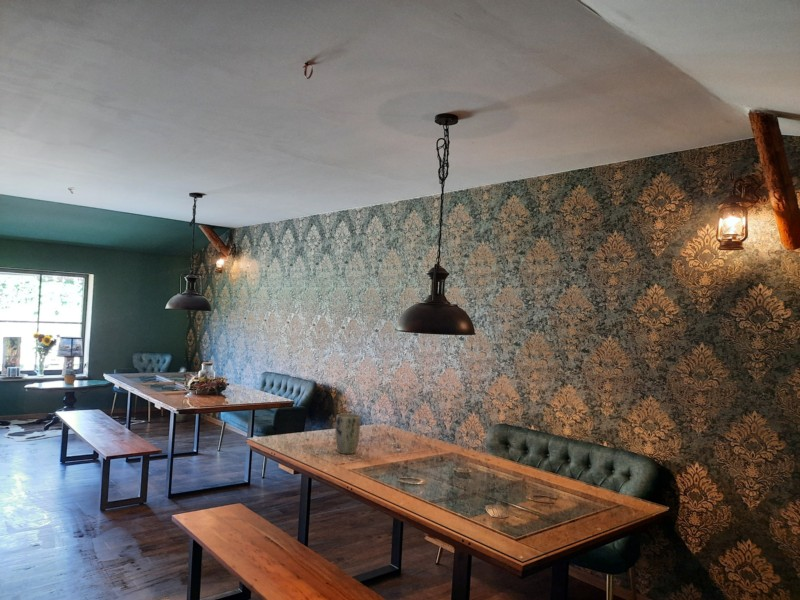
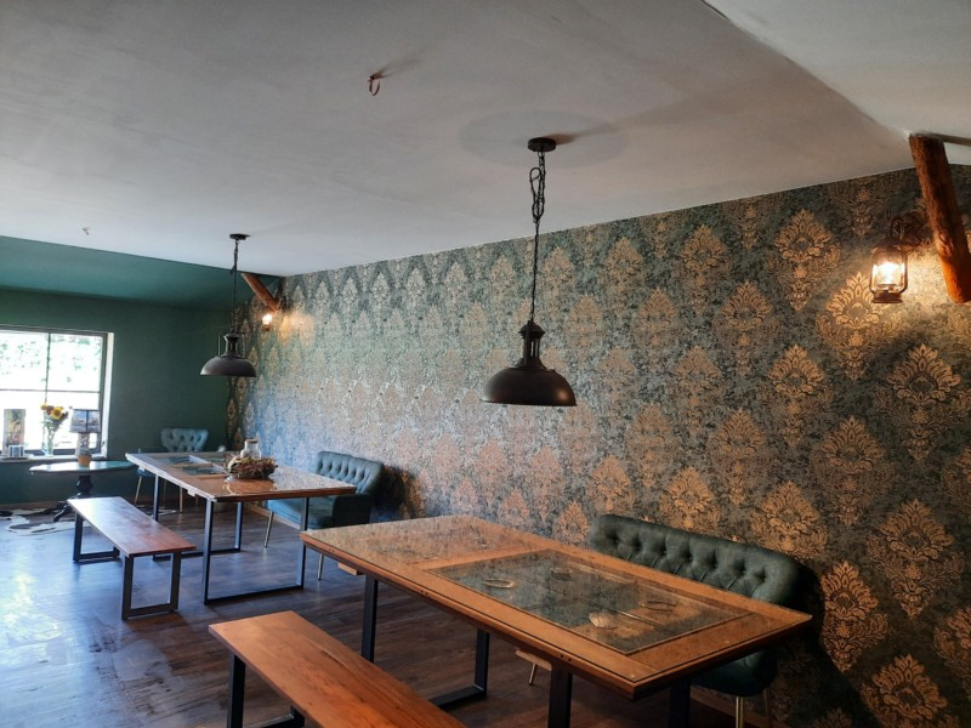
- plant pot [334,413,361,455]
